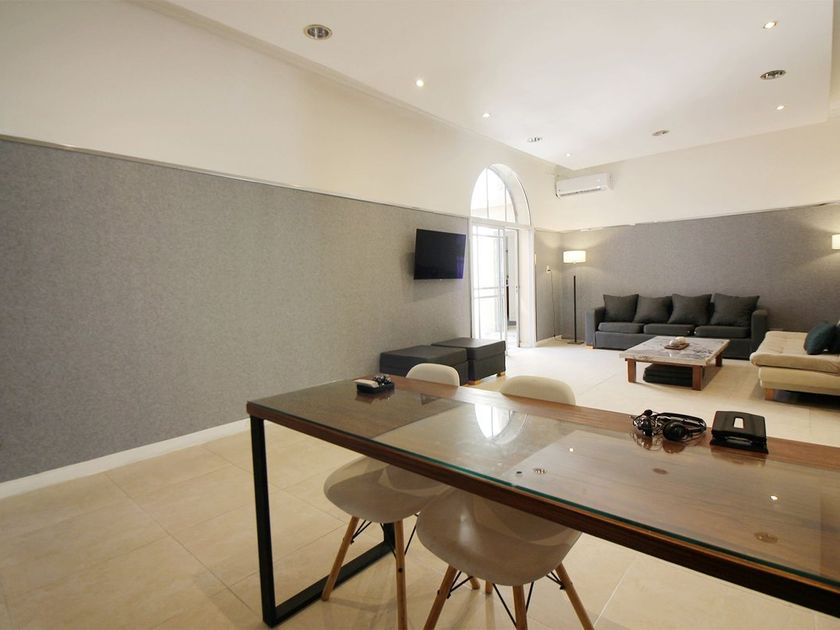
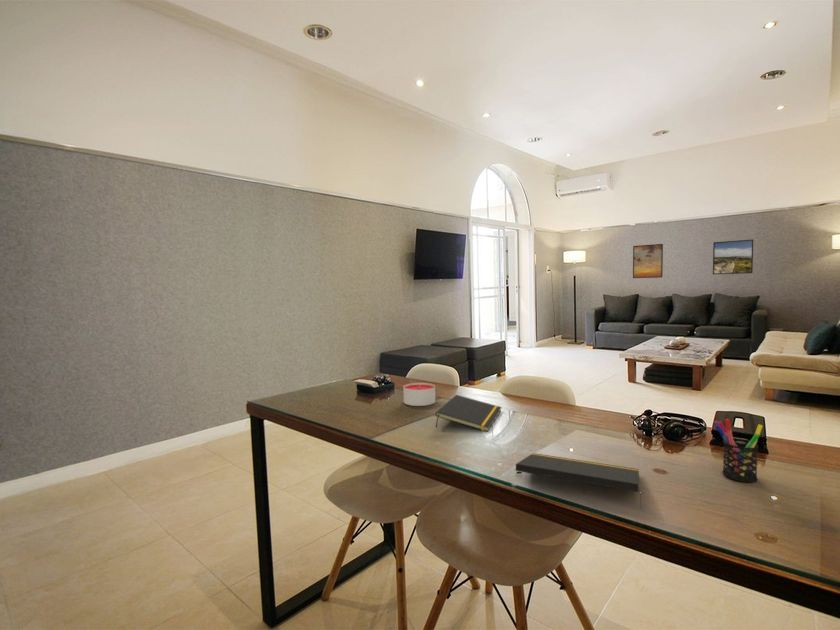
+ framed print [632,243,664,279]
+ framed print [712,238,754,275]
+ candle [402,382,436,407]
+ pen holder [713,418,764,483]
+ notepad [434,394,503,433]
+ notepad [515,452,643,509]
